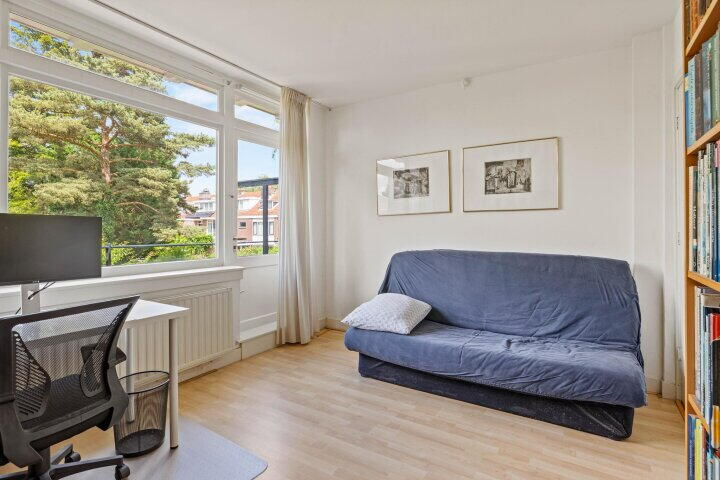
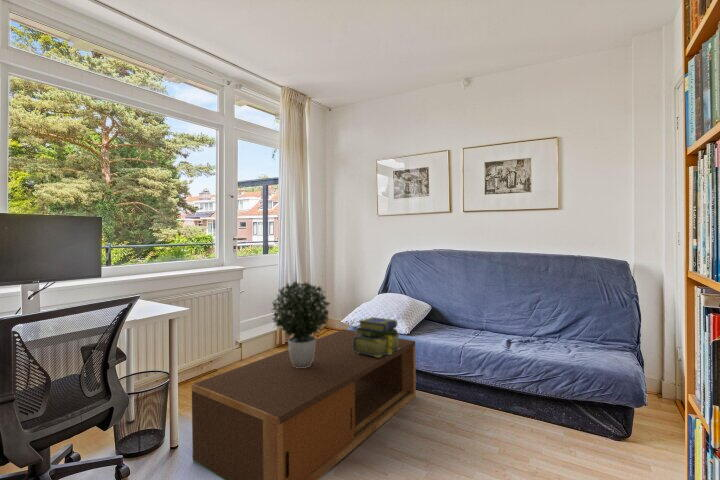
+ coffee table [191,328,417,480]
+ potted plant [270,280,331,368]
+ stack of books [353,316,401,357]
